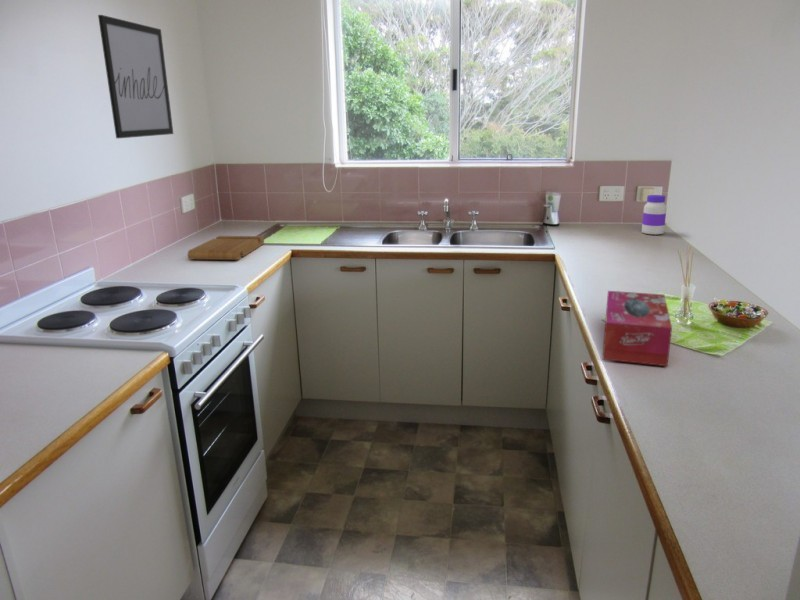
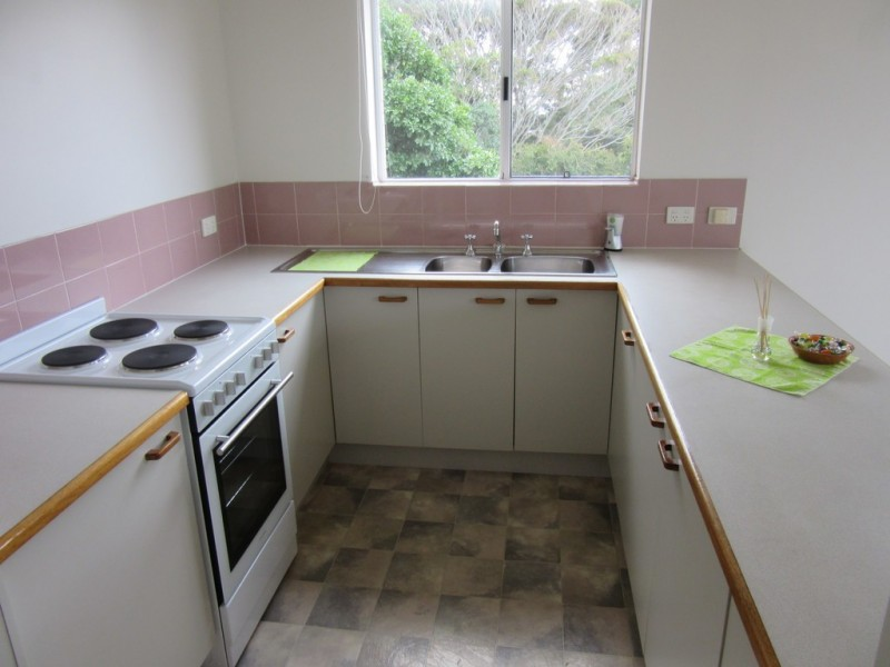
- wall art [97,14,174,139]
- cutting board [187,235,265,261]
- tissue box [601,290,673,367]
- jar [641,194,667,236]
